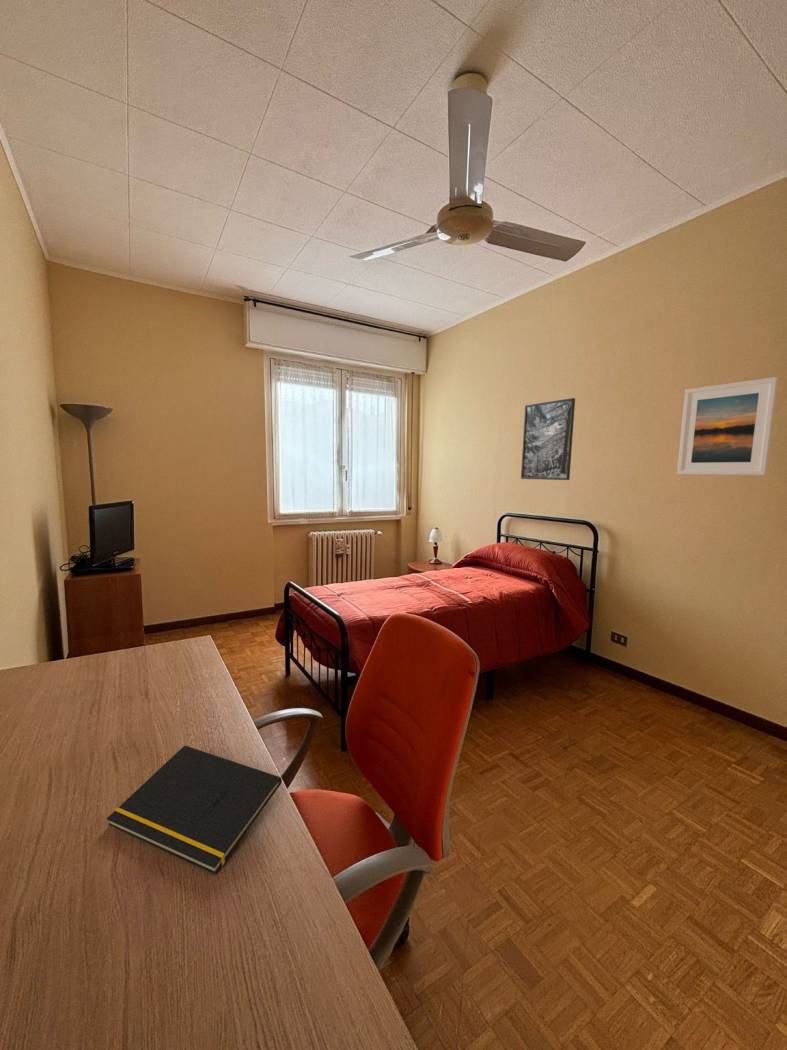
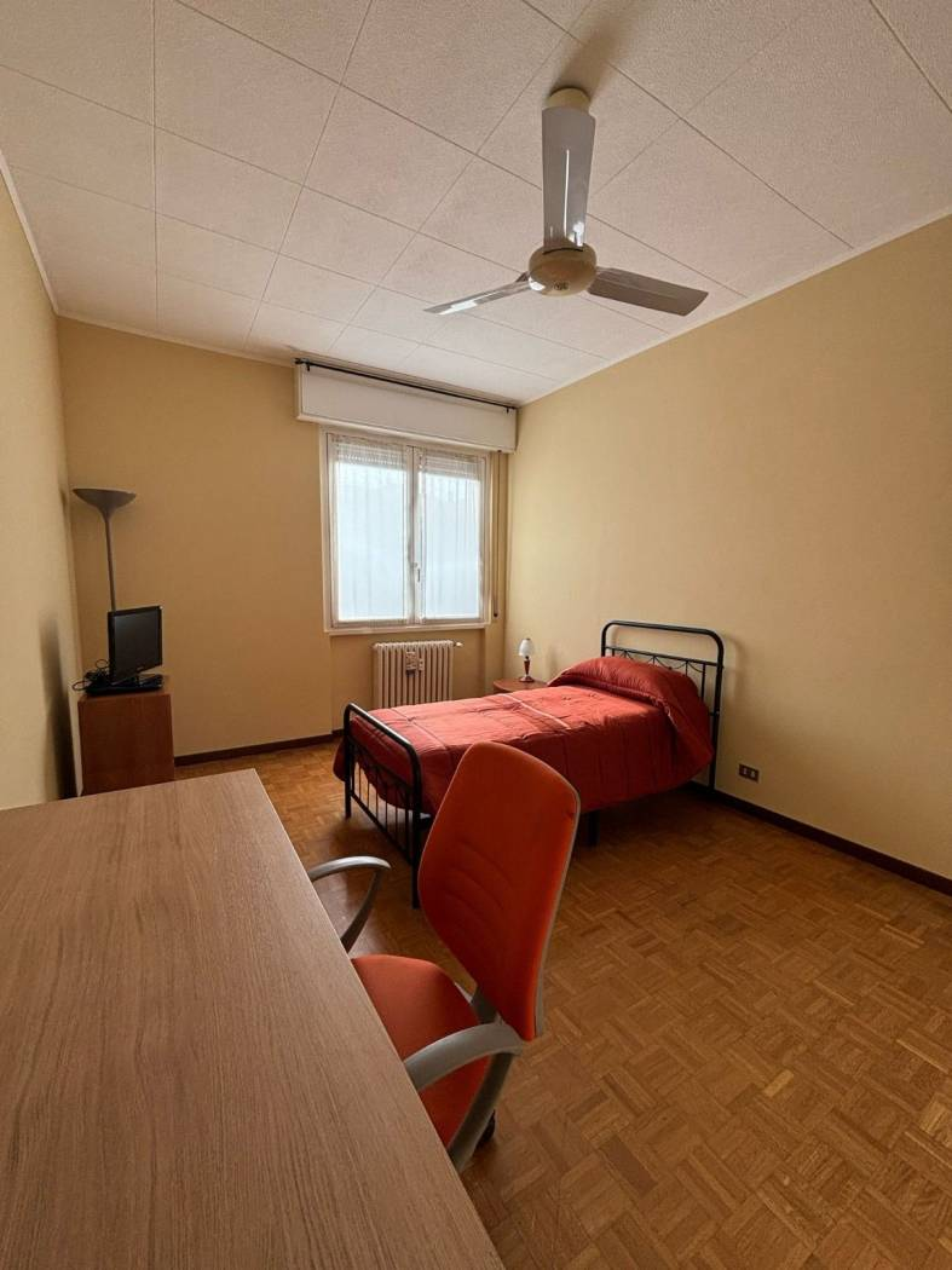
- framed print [676,376,779,476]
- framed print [520,397,576,481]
- notepad [106,745,283,875]
